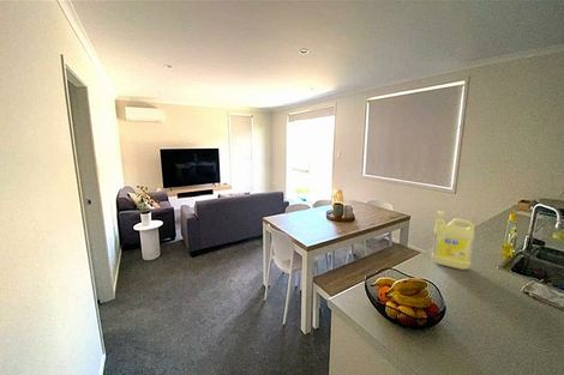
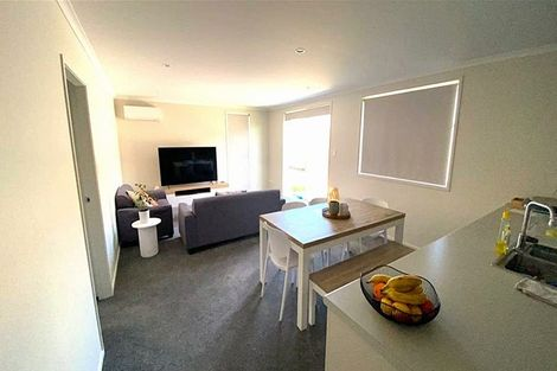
- detergent [431,210,475,271]
